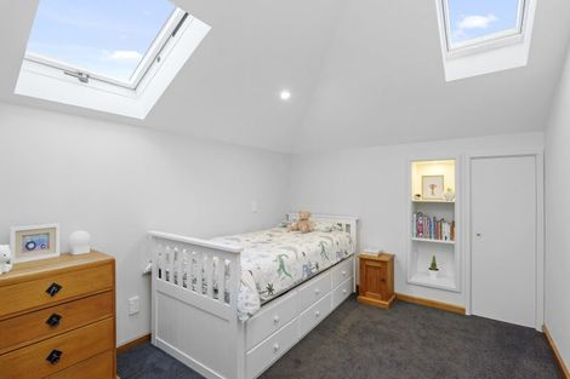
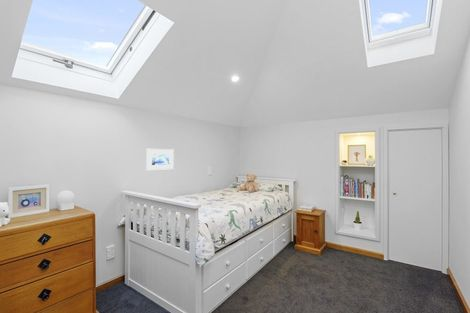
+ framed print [145,148,175,171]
